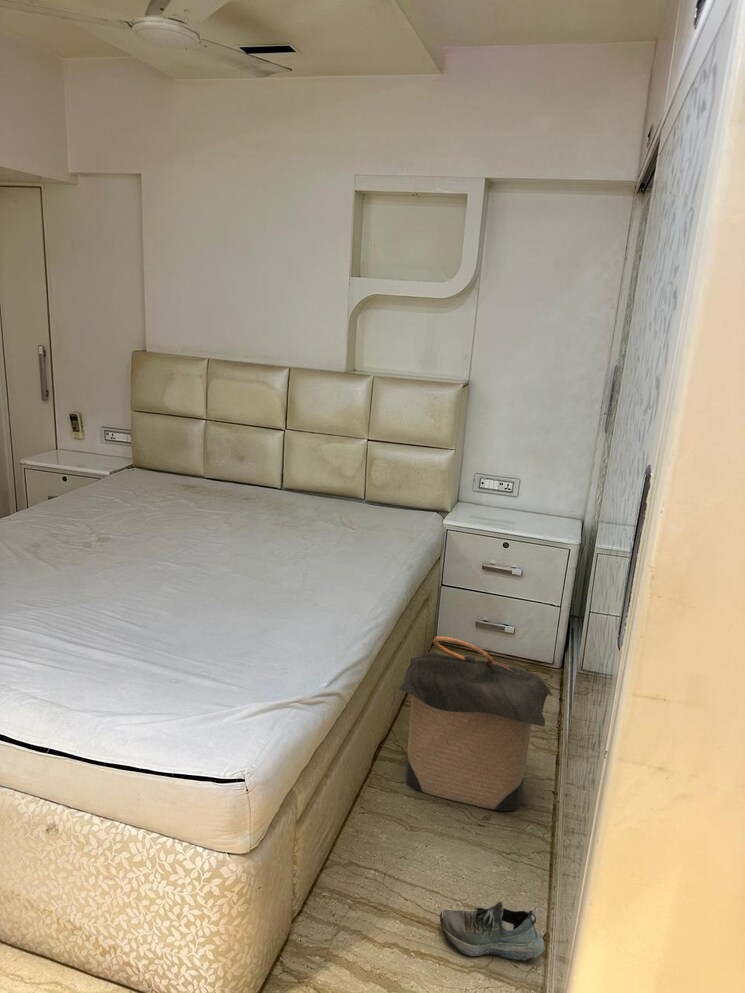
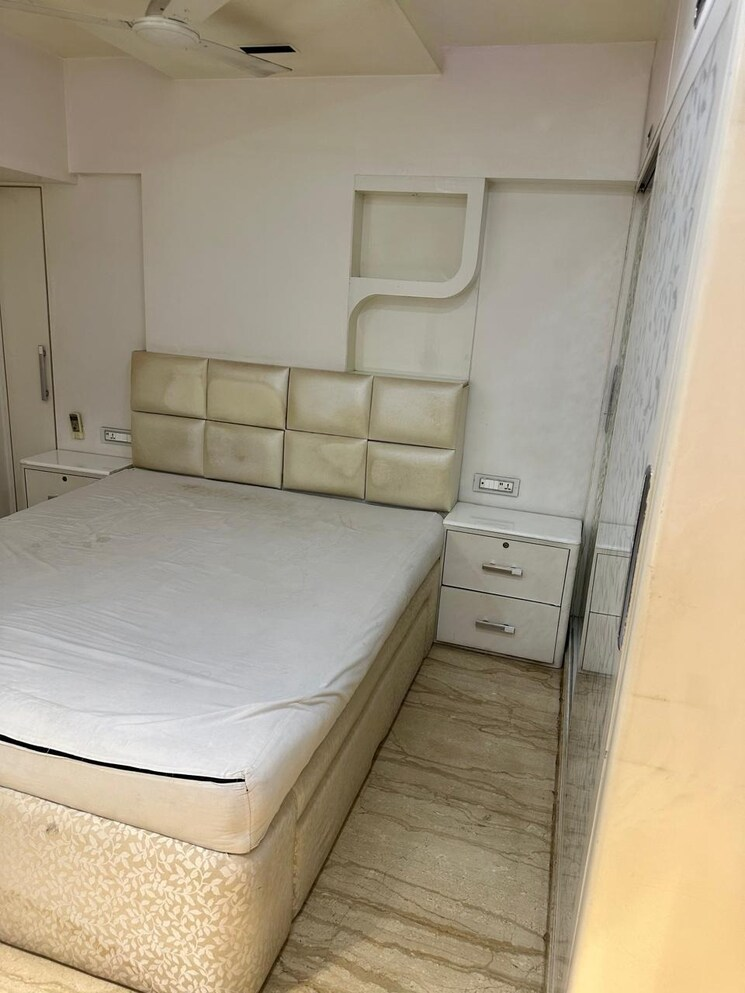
- laundry hamper [397,635,553,812]
- shoe [439,900,545,961]
